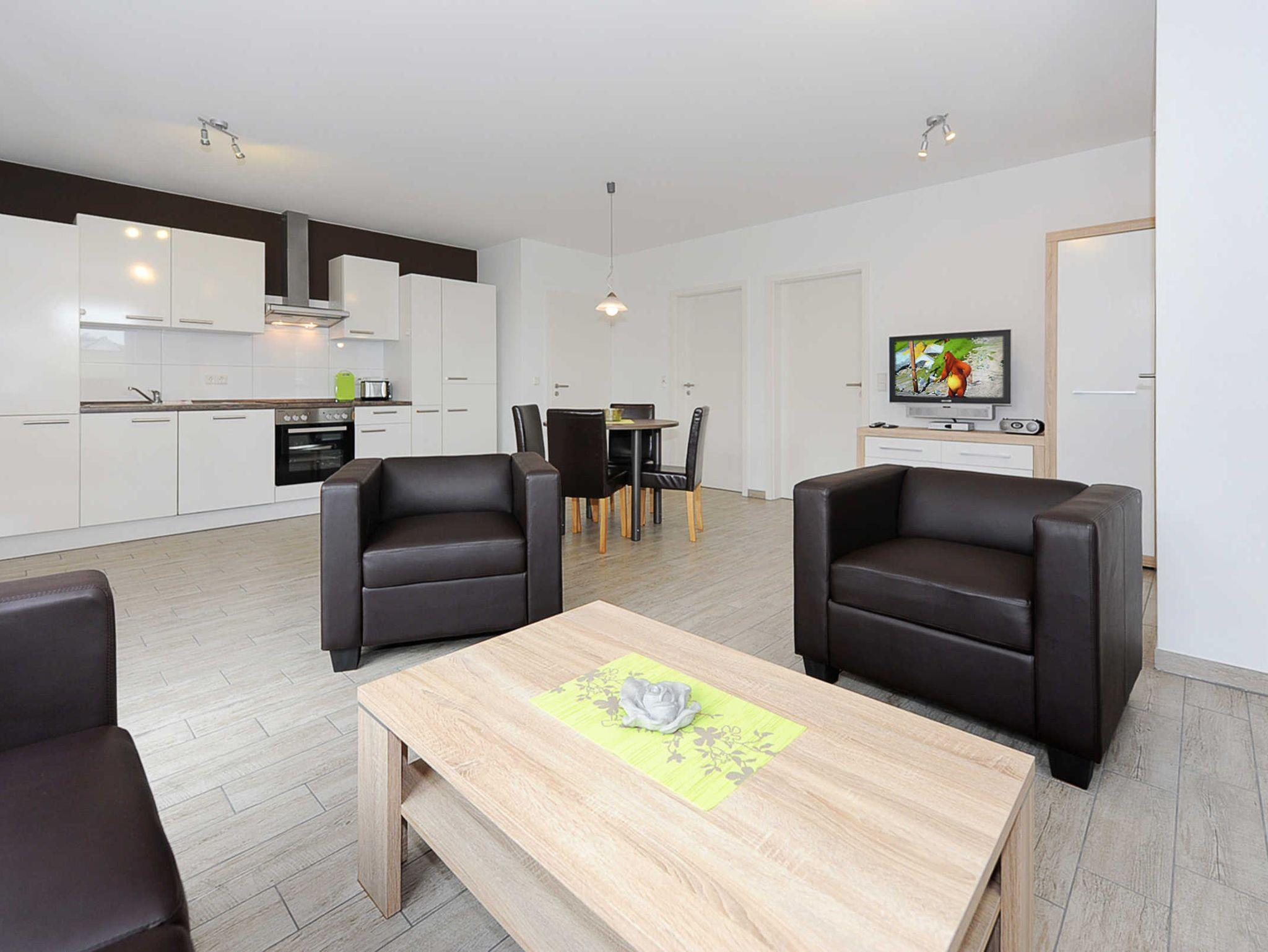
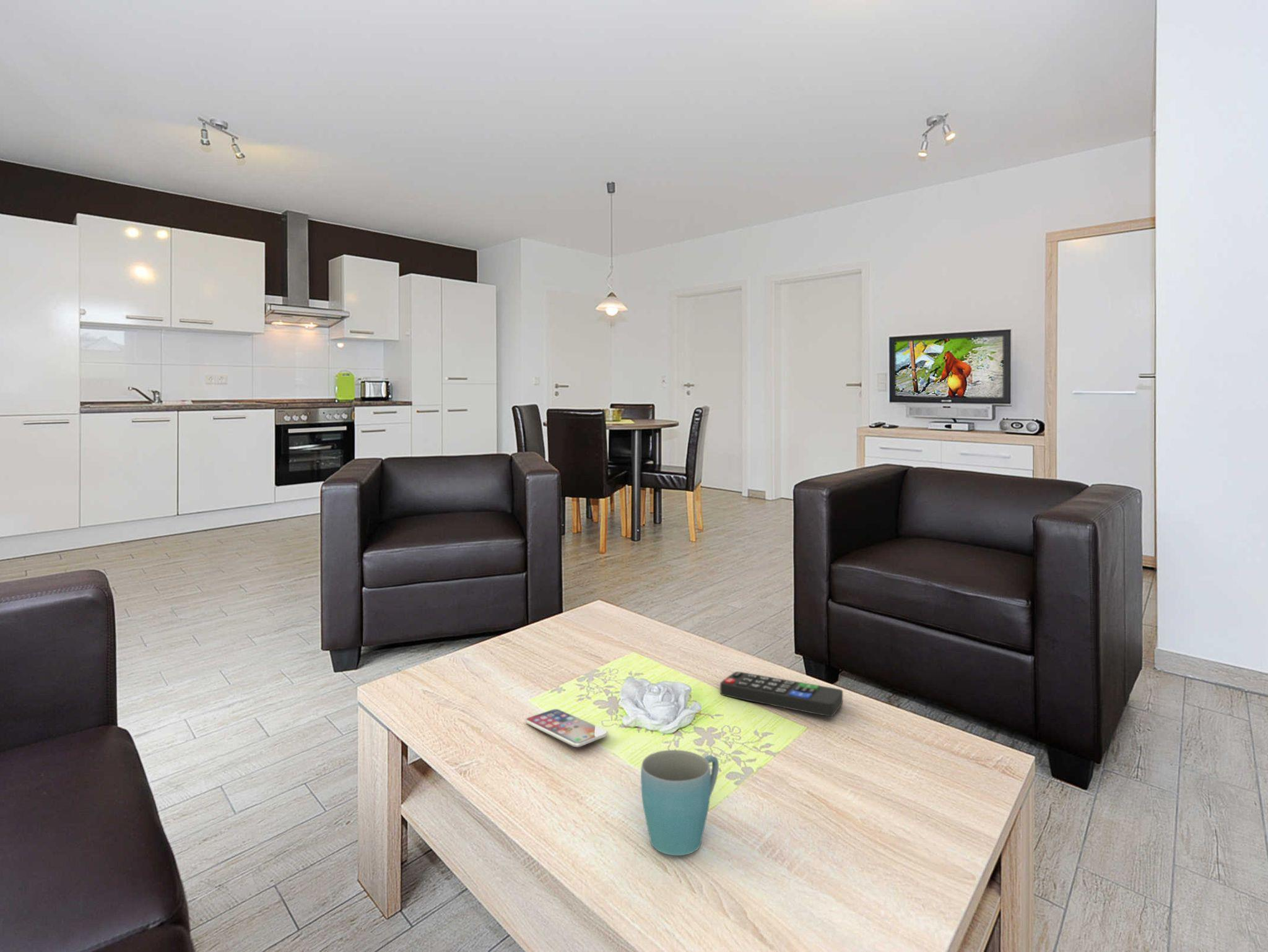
+ mug [640,749,719,856]
+ smartphone [525,709,608,748]
+ remote control [719,671,843,717]
